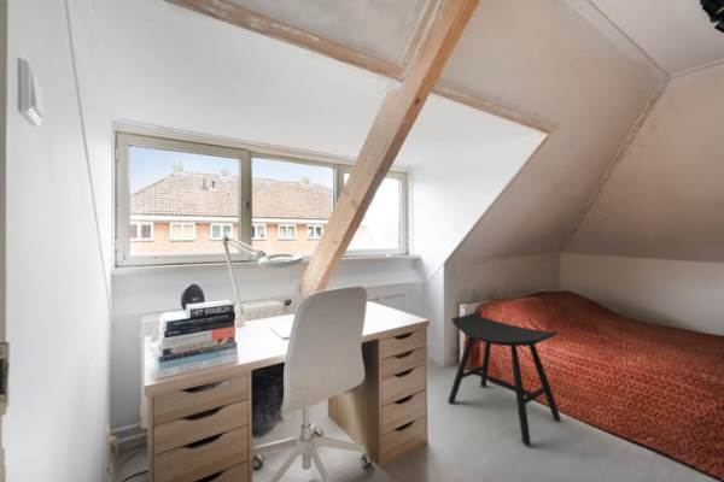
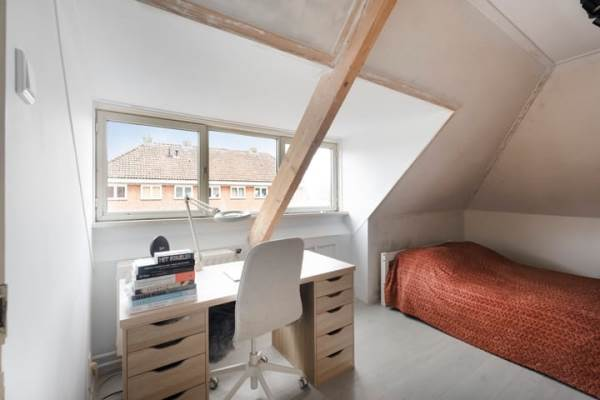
- stool [446,312,562,446]
